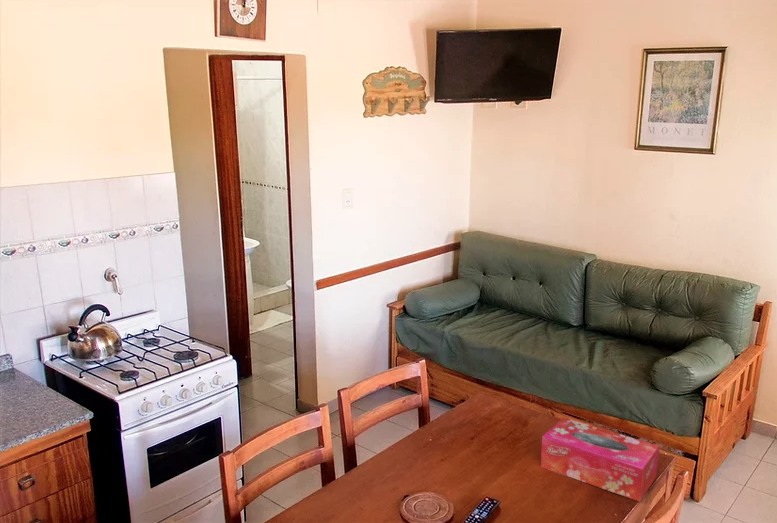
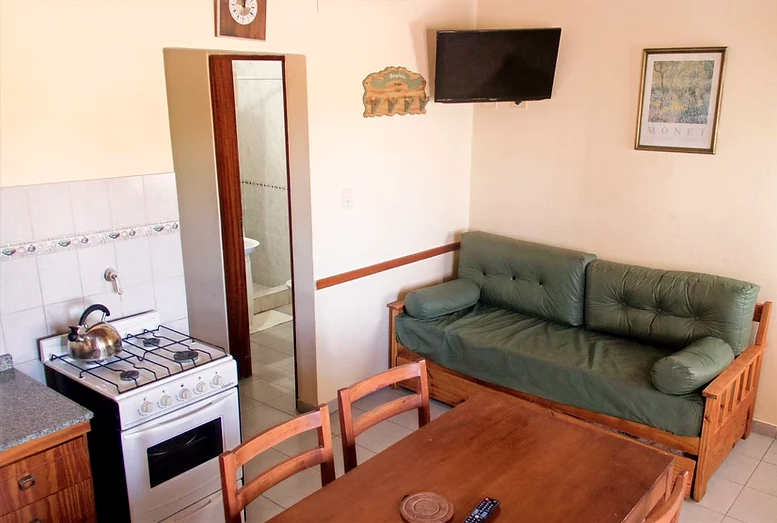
- tissue box [540,417,660,503]
